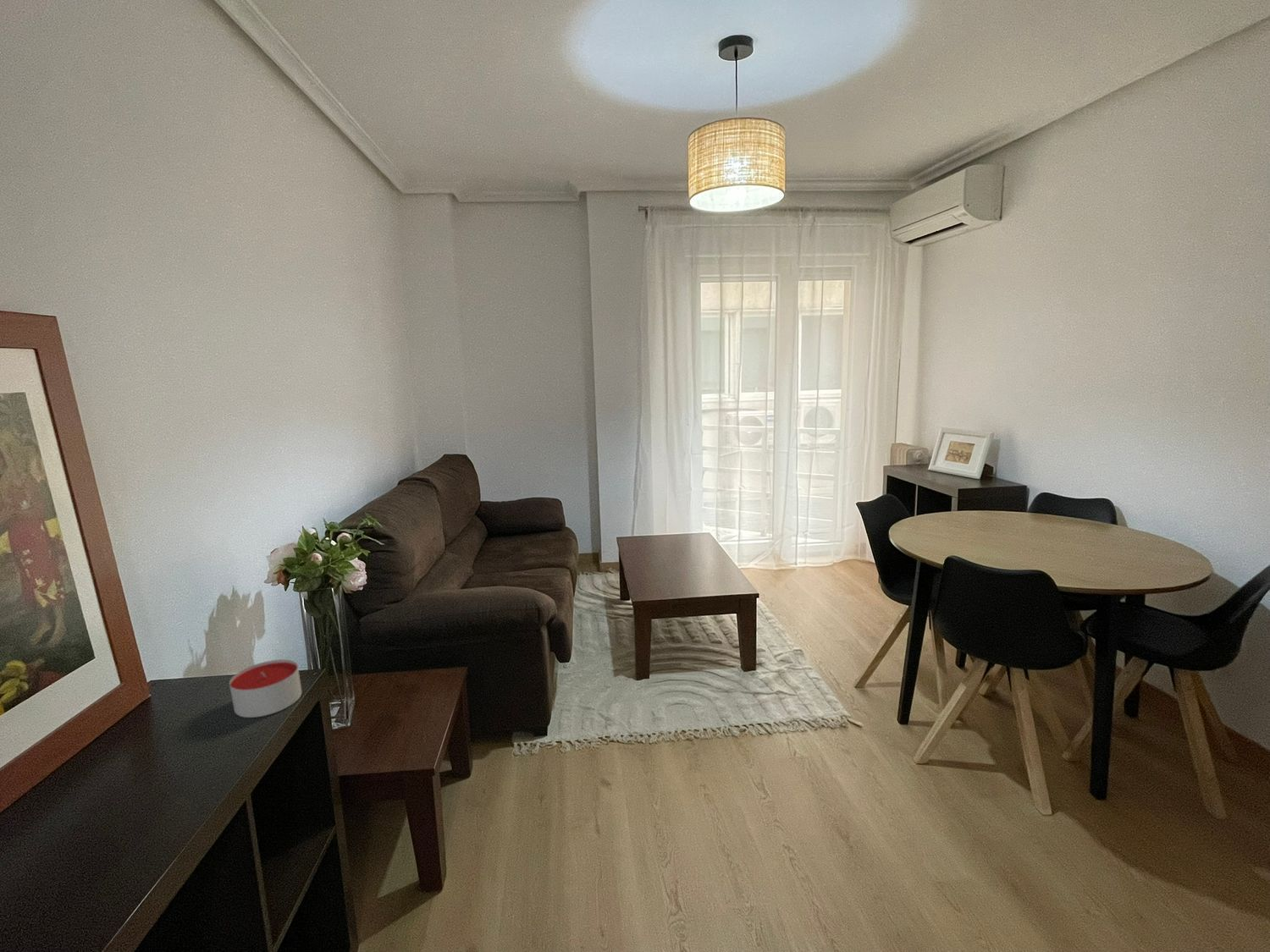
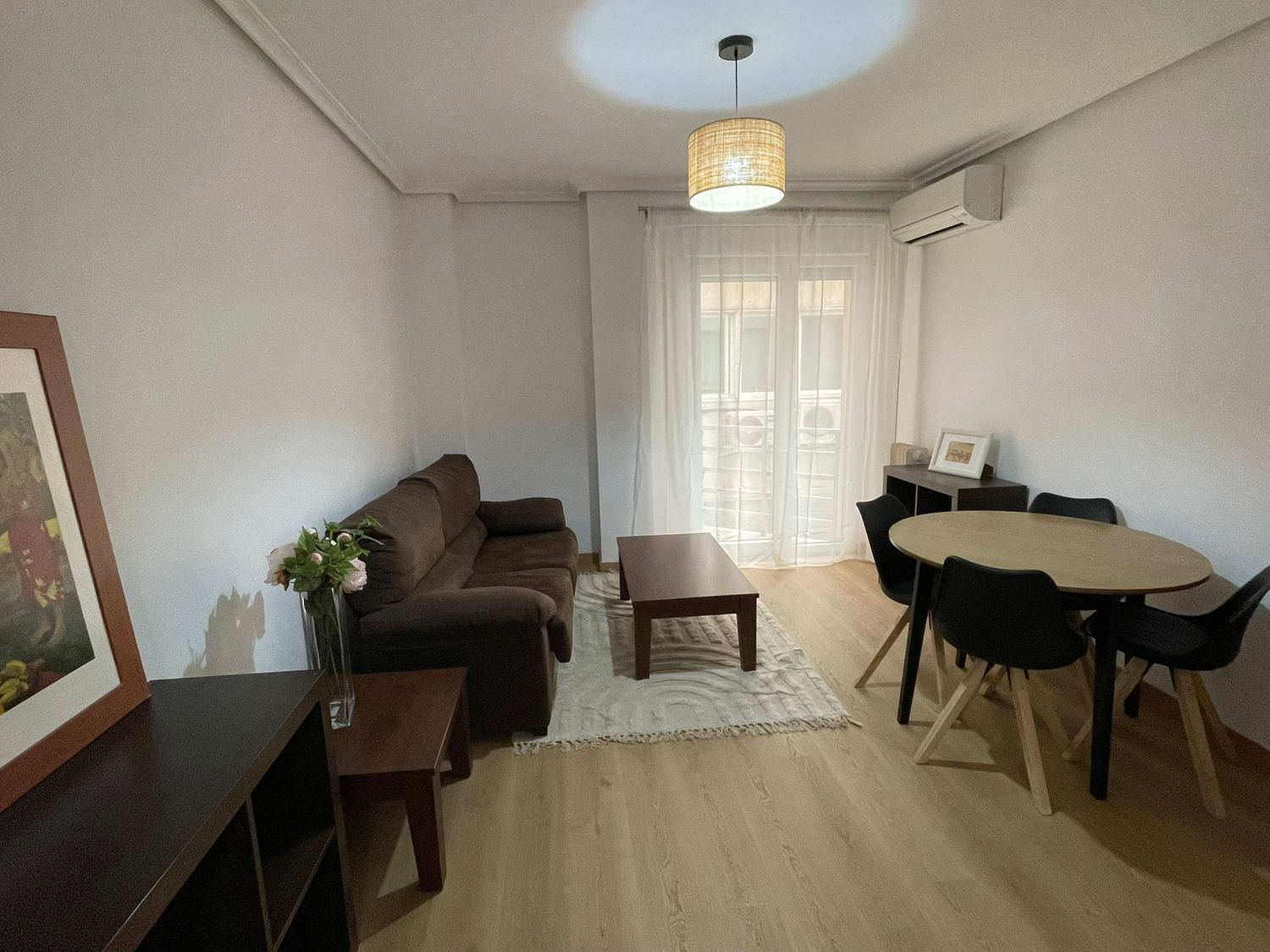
- candle [229,658,302,718]
